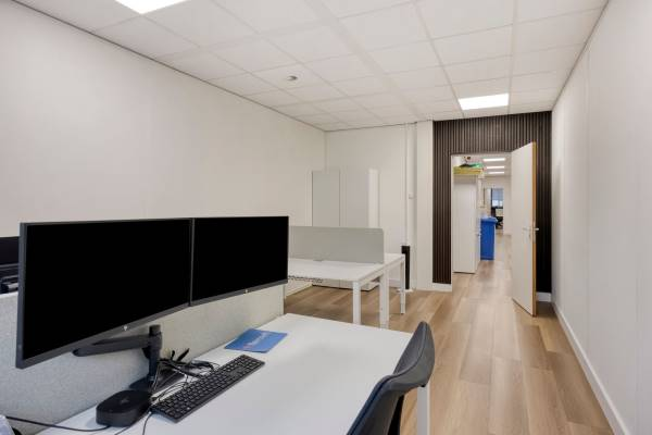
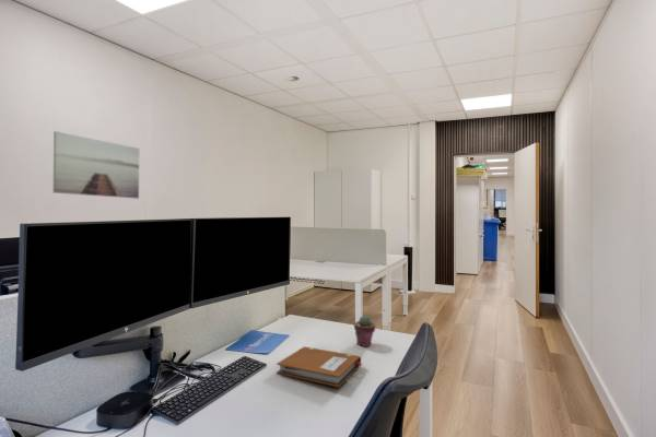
+ potted succulent [353,315,376,347]
+ notebook [276,345,363,388]
+ wall art [52,130,140,200]
